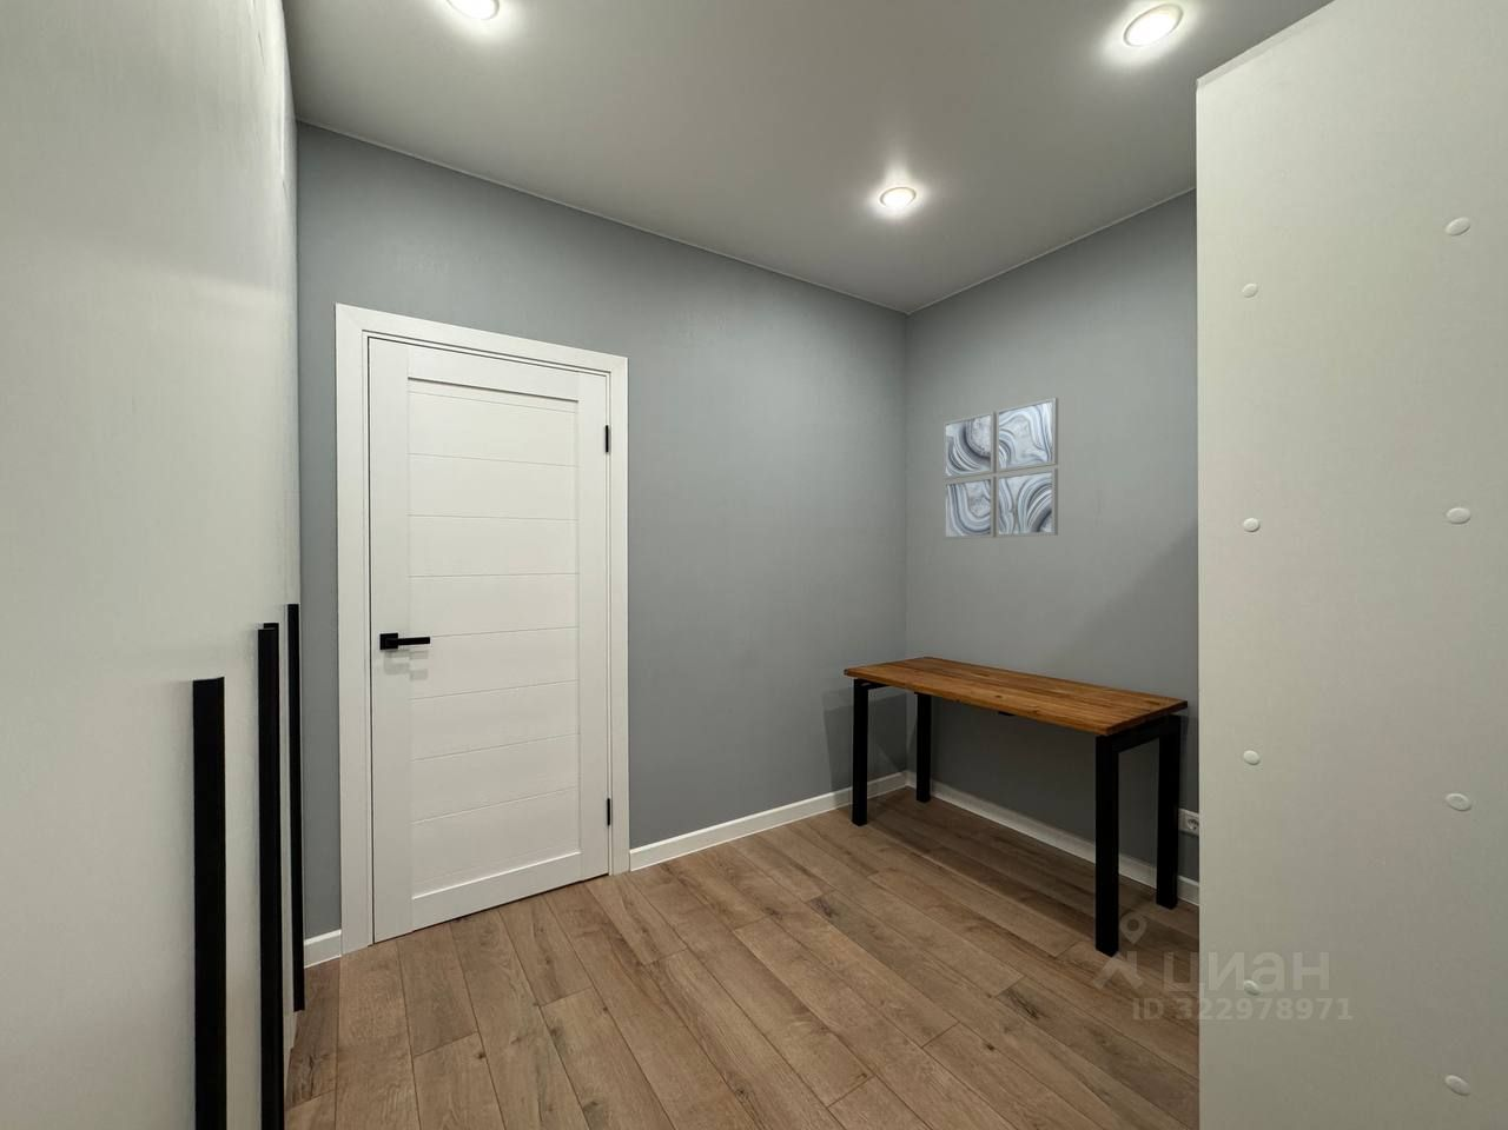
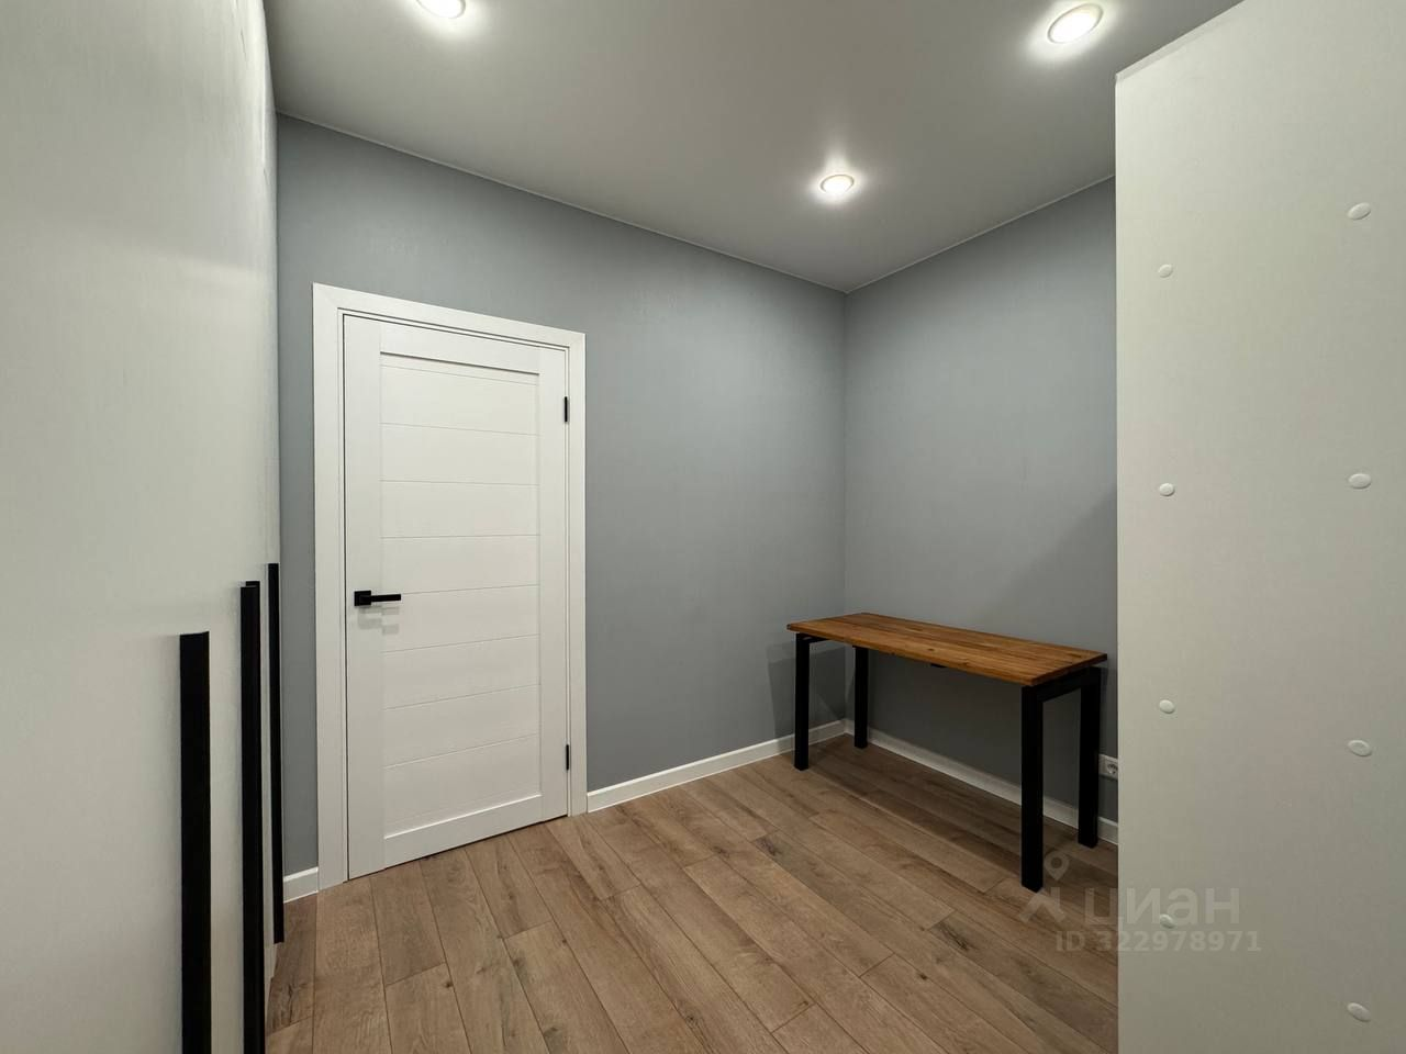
- wall art [943,396,1059,540]
